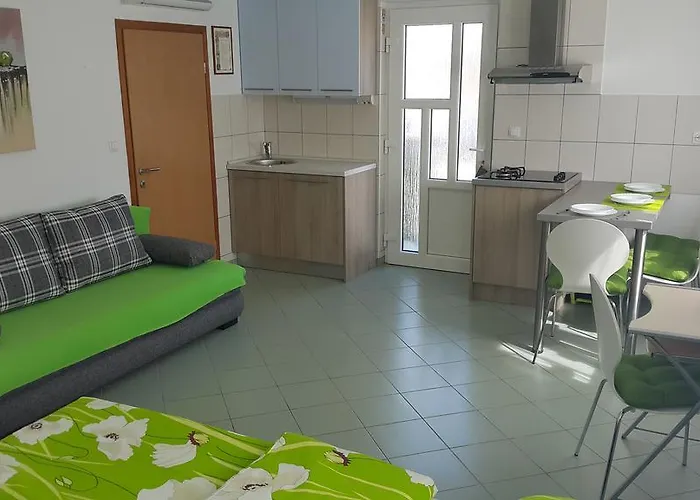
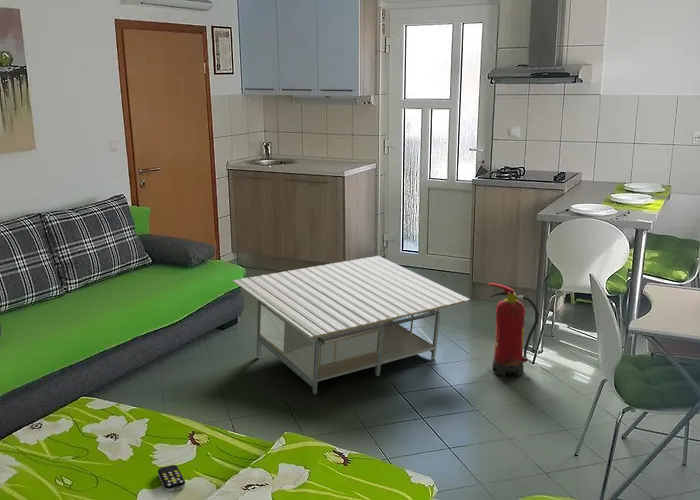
+ coffee table [232,255,471,395]
+ fire extinguisher [487,282,540,377]
+ remote control [157,464,186,492]
